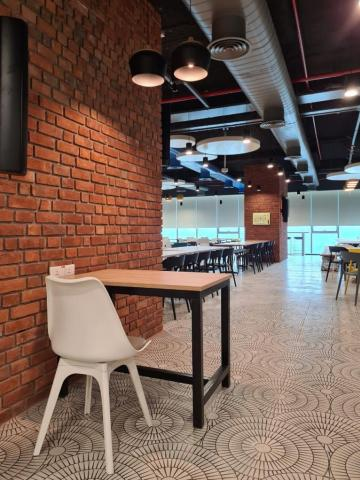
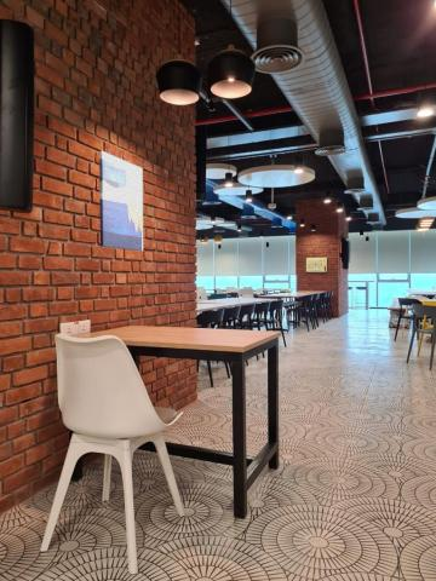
+ wall art [98,150,144,252]
